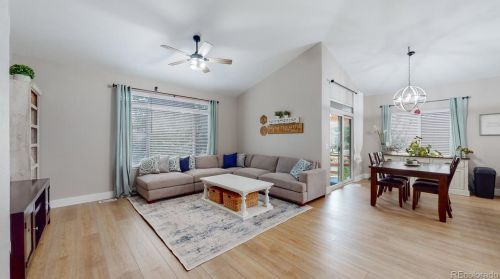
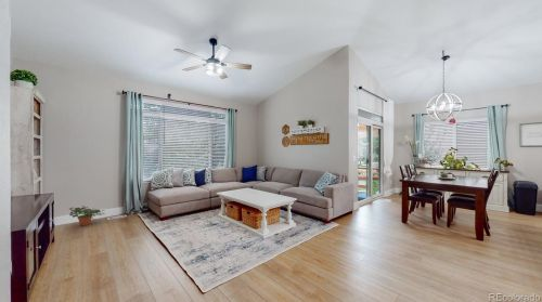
+ potted plant [68,205,106,226]
